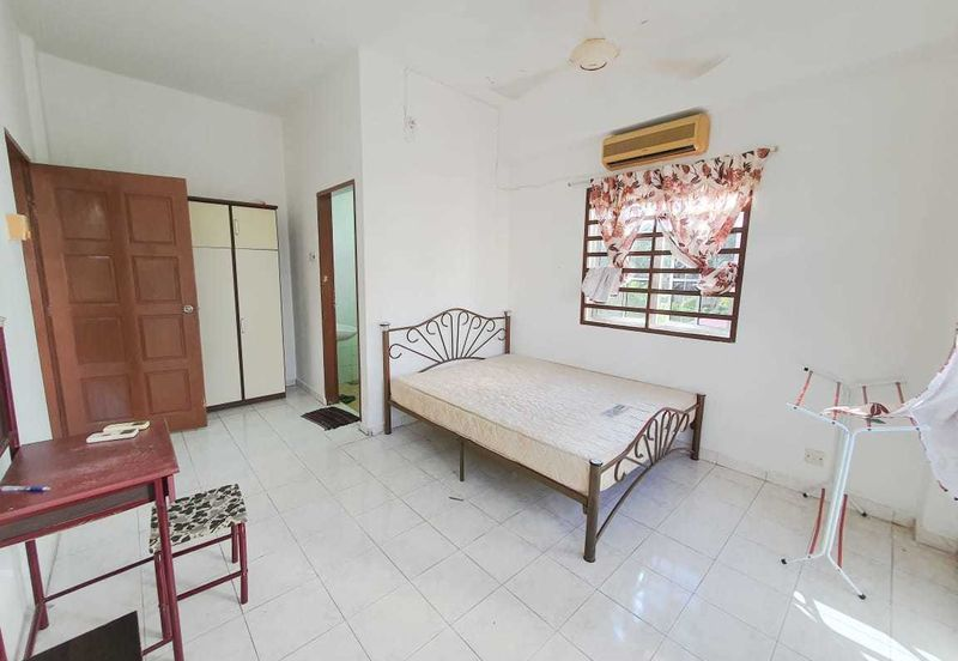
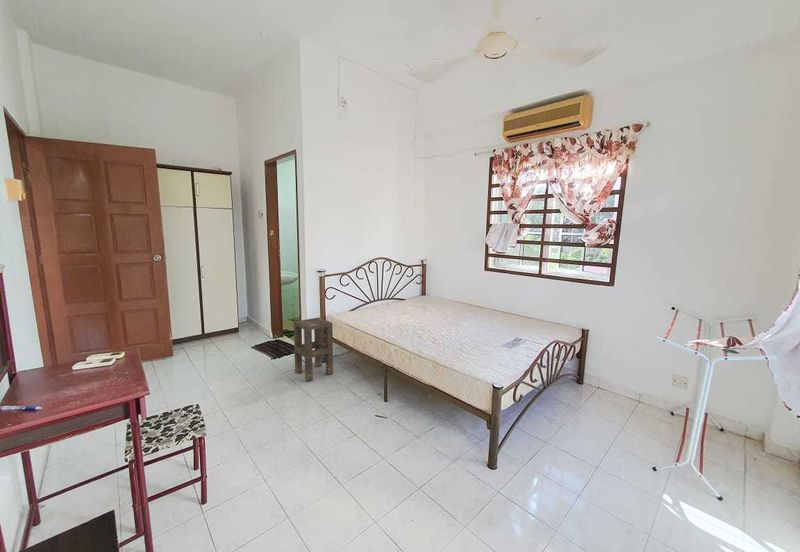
+ side table [293,316,334,382]
